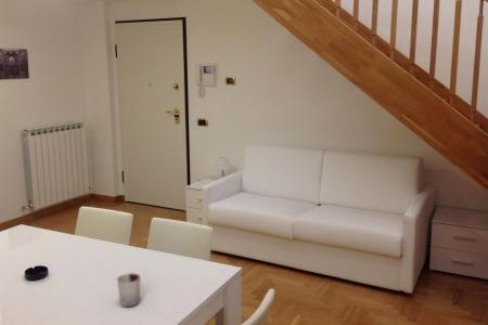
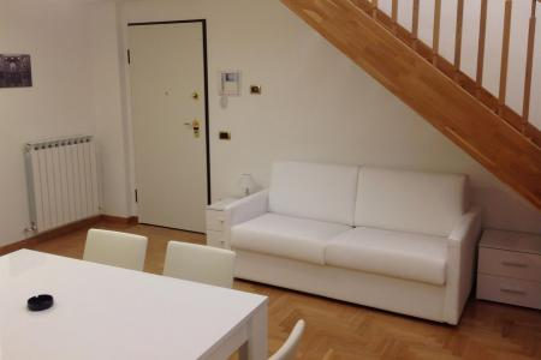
- cup [116,272,142,308]
